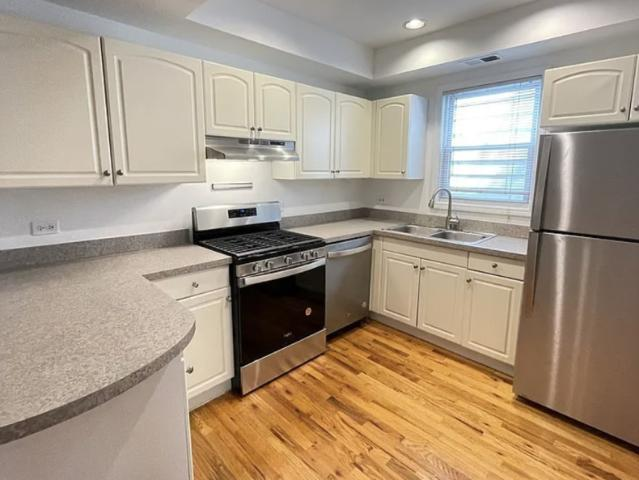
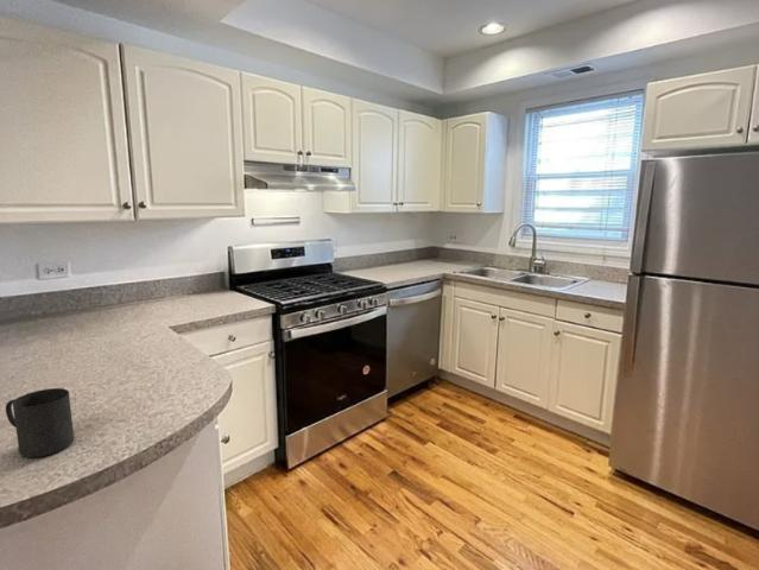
+ mug [5,387,75,458]
